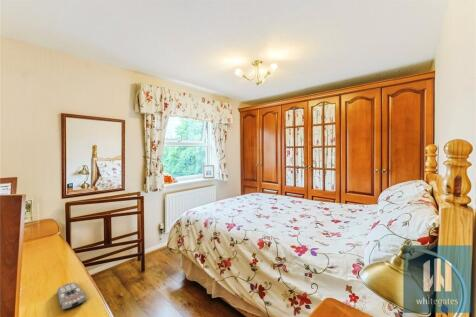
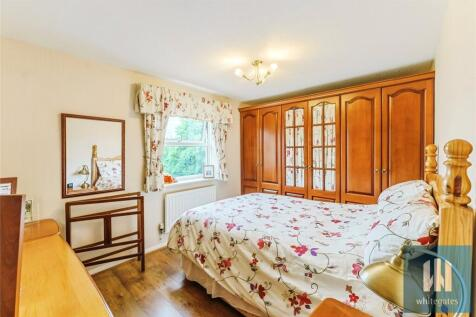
- remote control [56,282,87,311]
